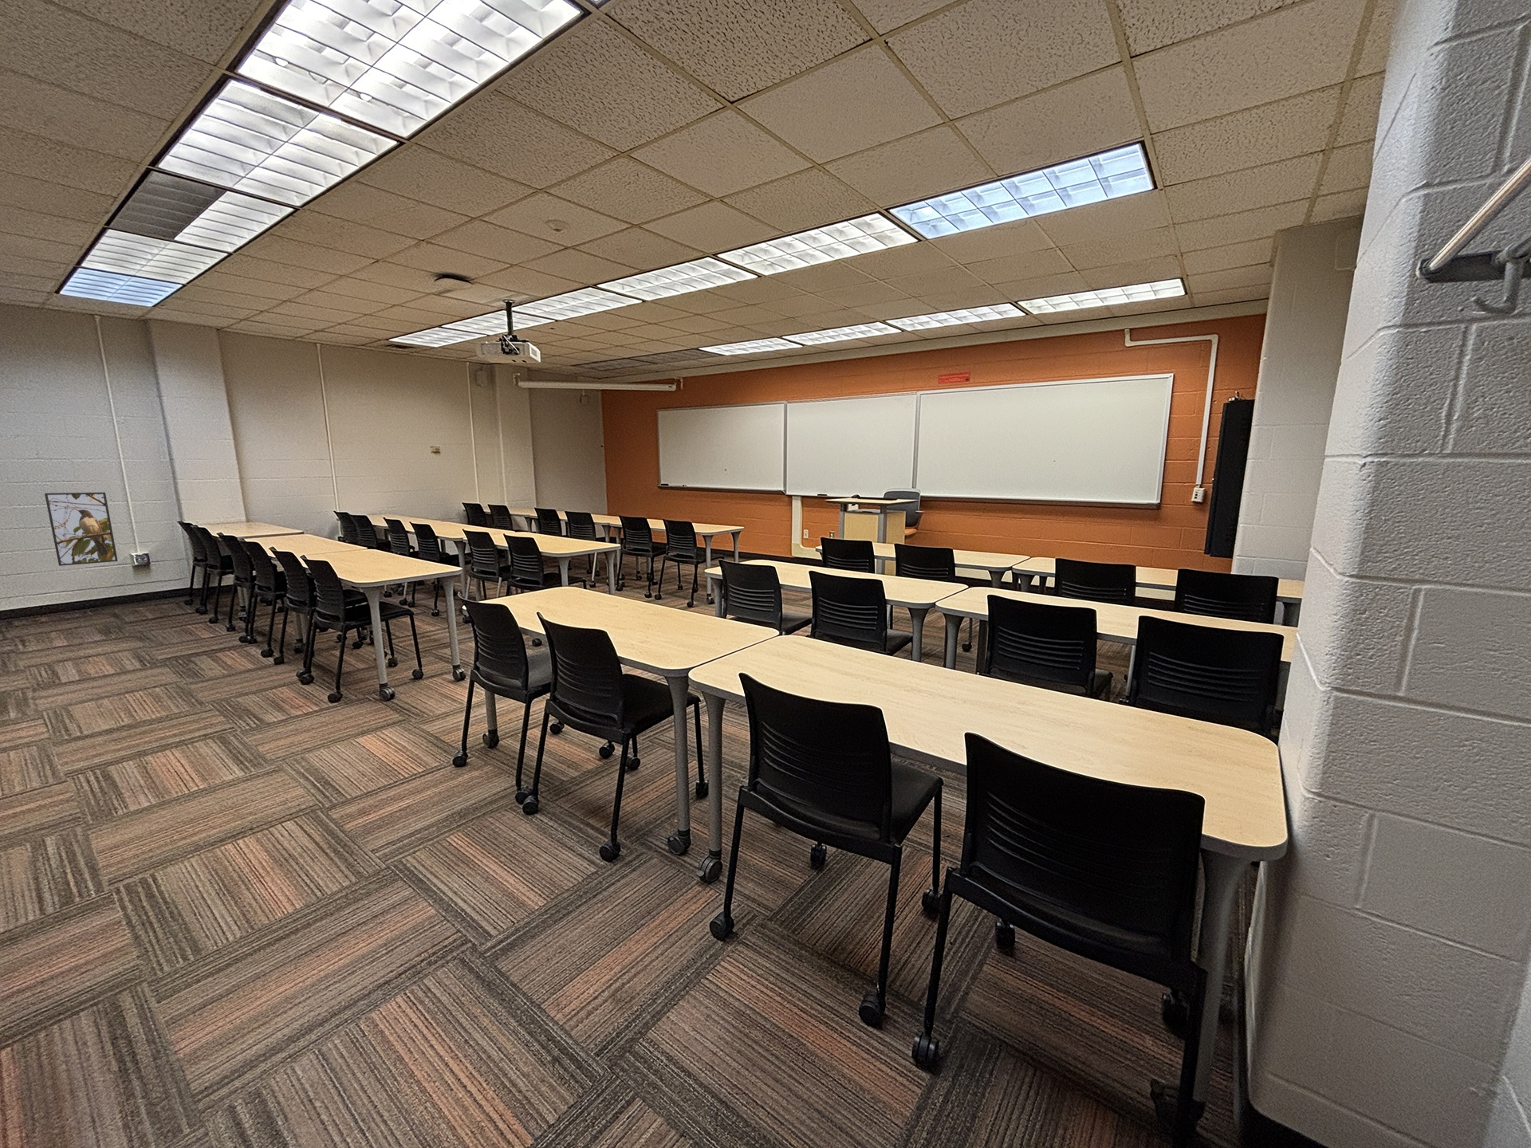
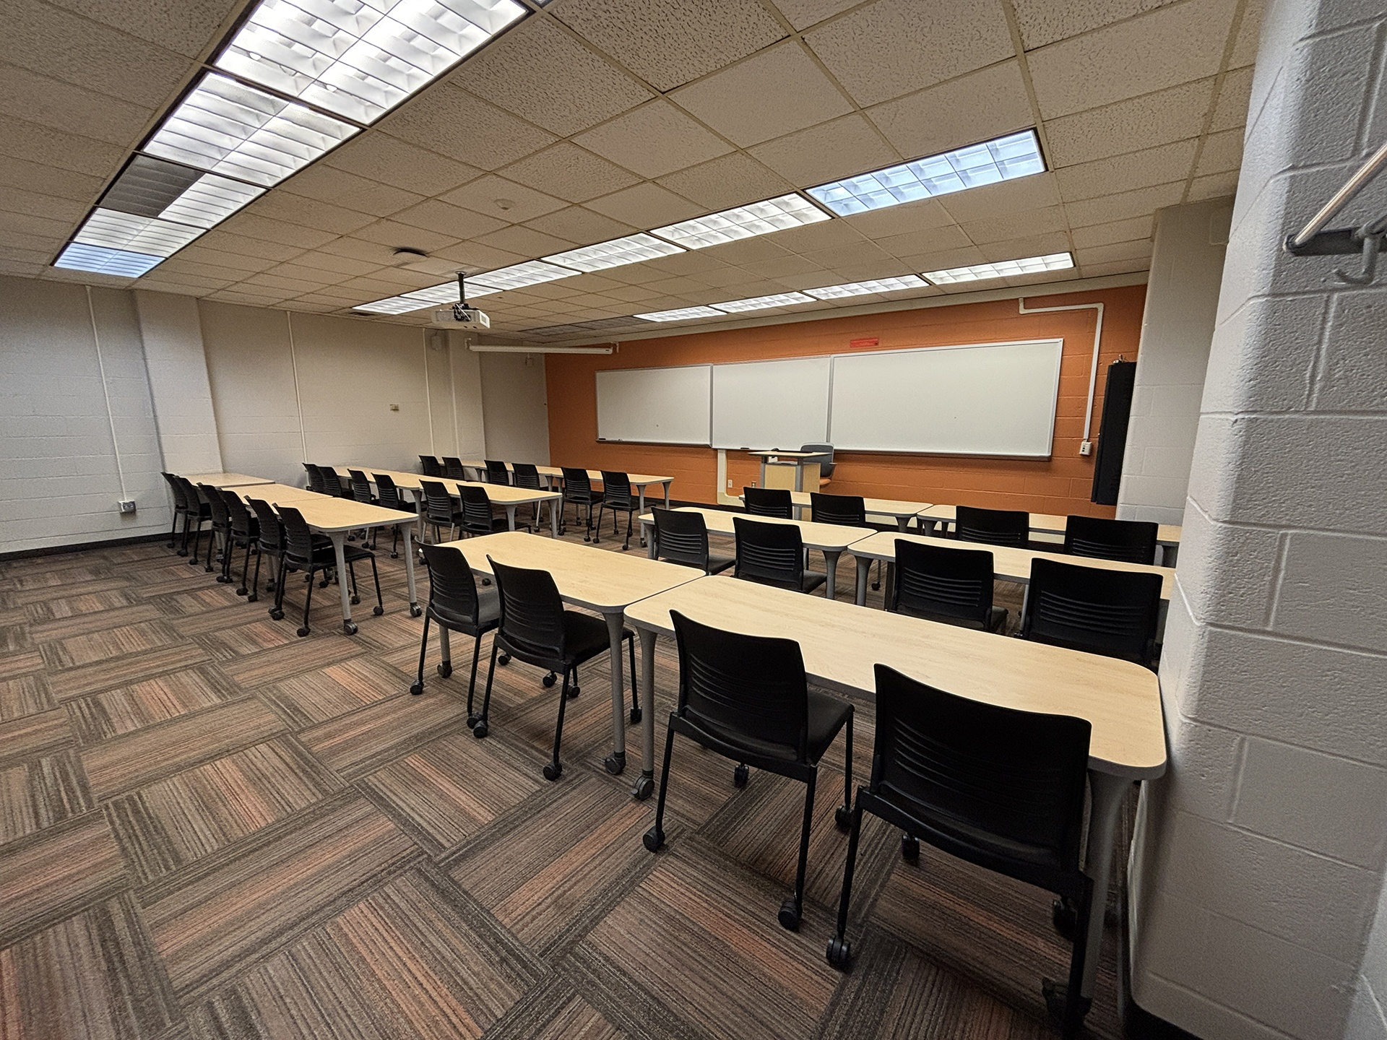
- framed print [43,492,119,567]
